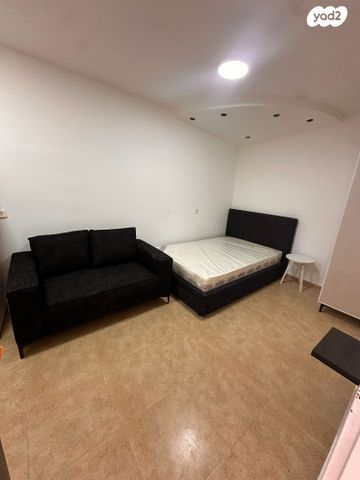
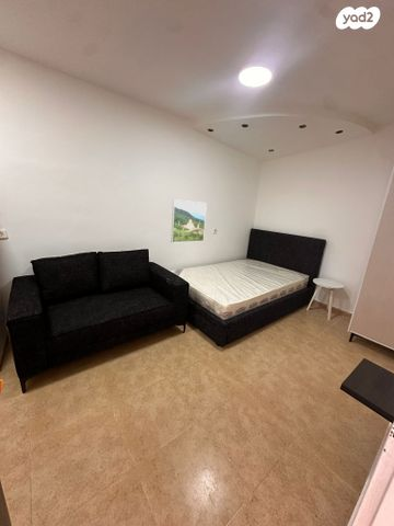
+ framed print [170,198,208,243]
